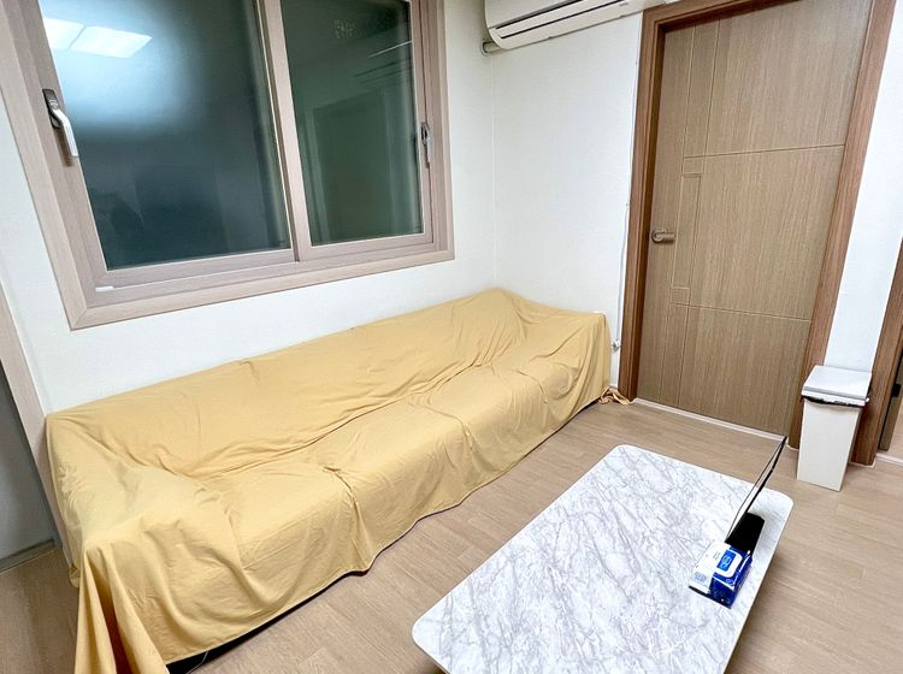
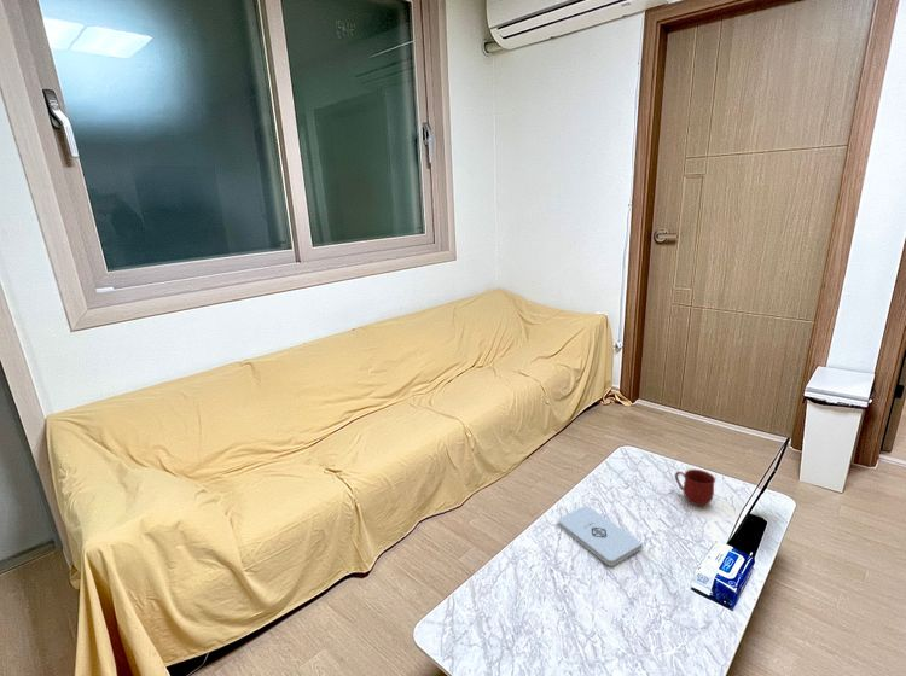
+ mug [674,468,716,507]
+ notepad [557,503,644,567]
